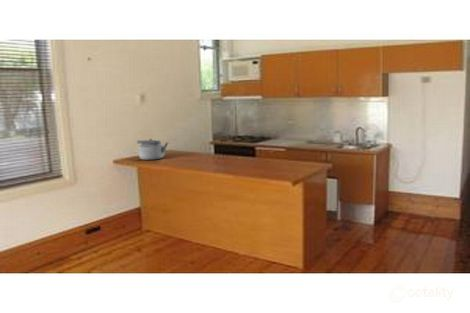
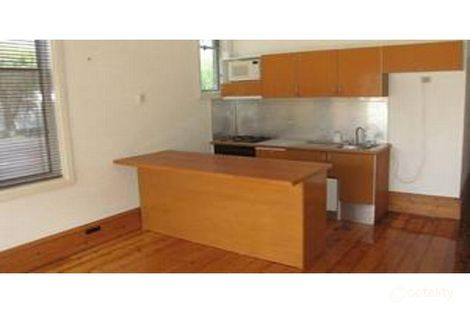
- kettle [136,138,170,161]
